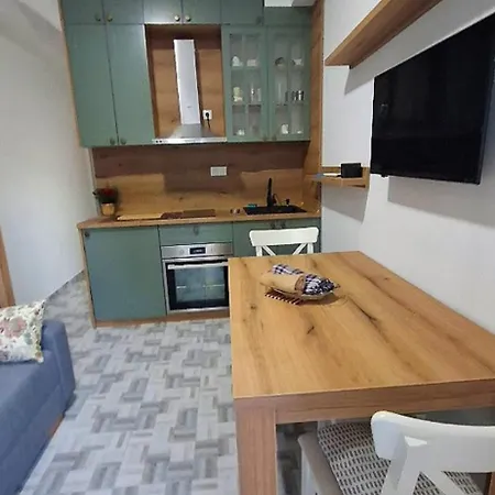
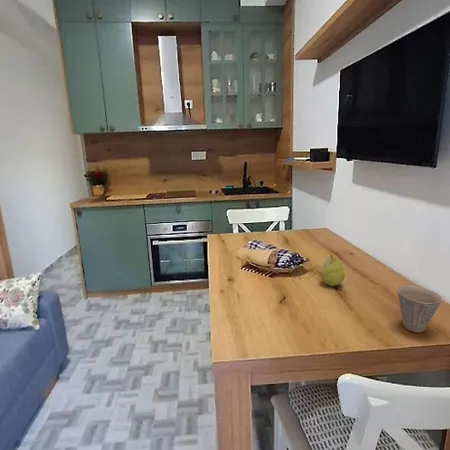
+ fruit [320,253,346,287]
+ cup [397,285,443,334]
